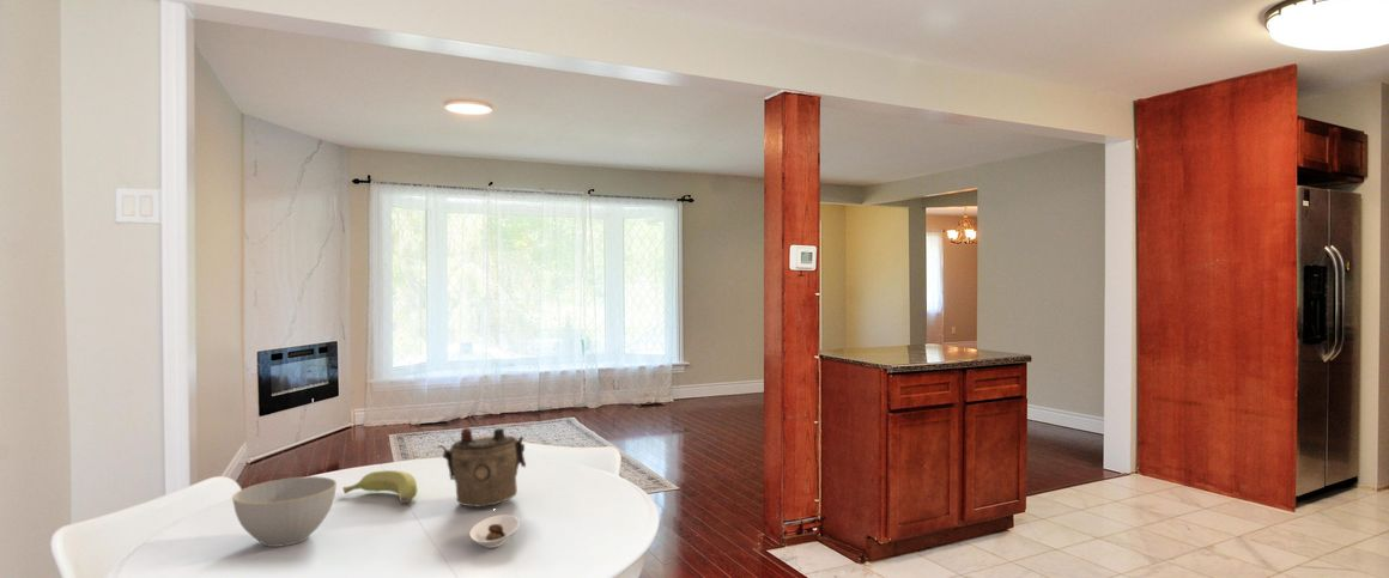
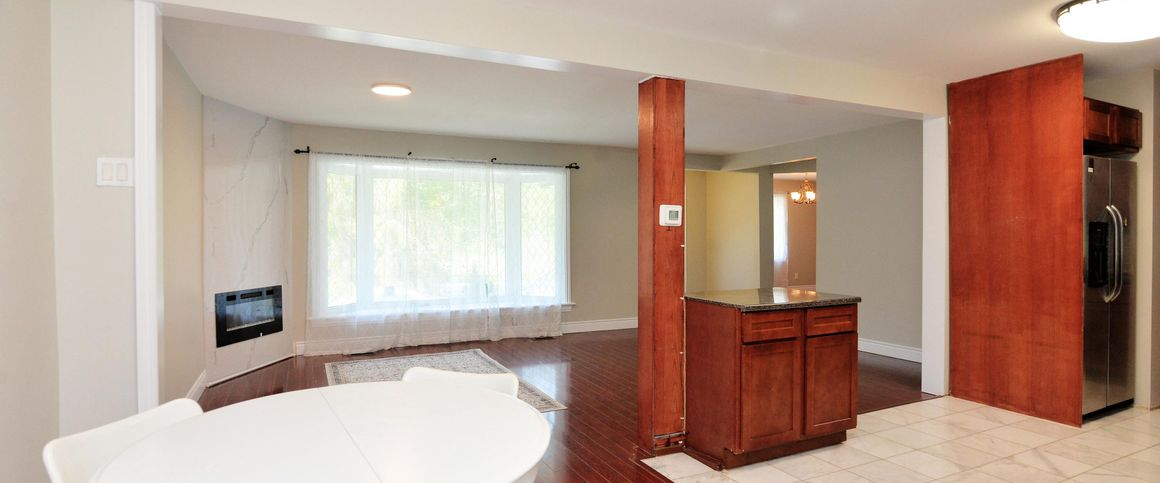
- teapot [436,426,527,509]
- saucer [468,513,521,549]
- banana [341,469,419,504]
- bowl [231,475,338,548]
